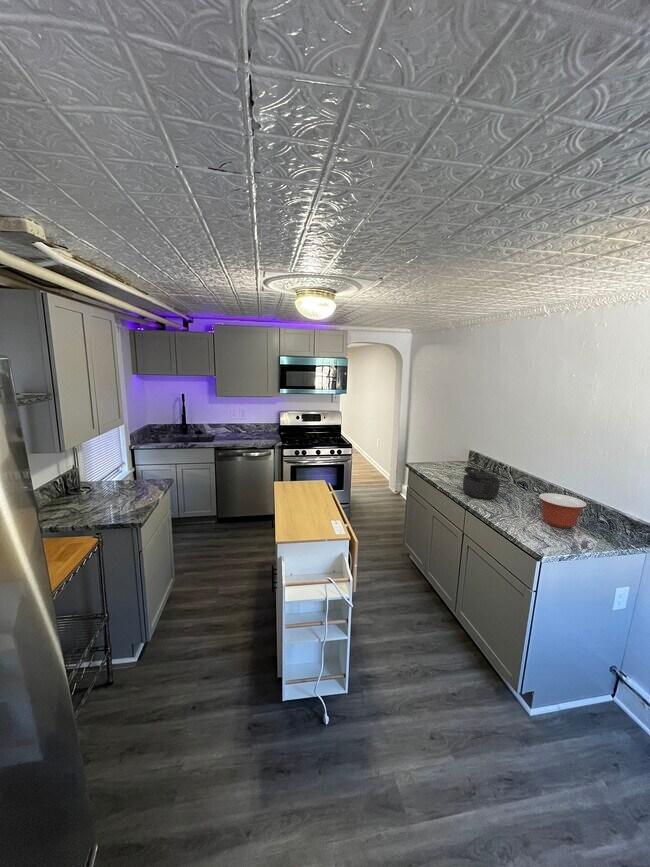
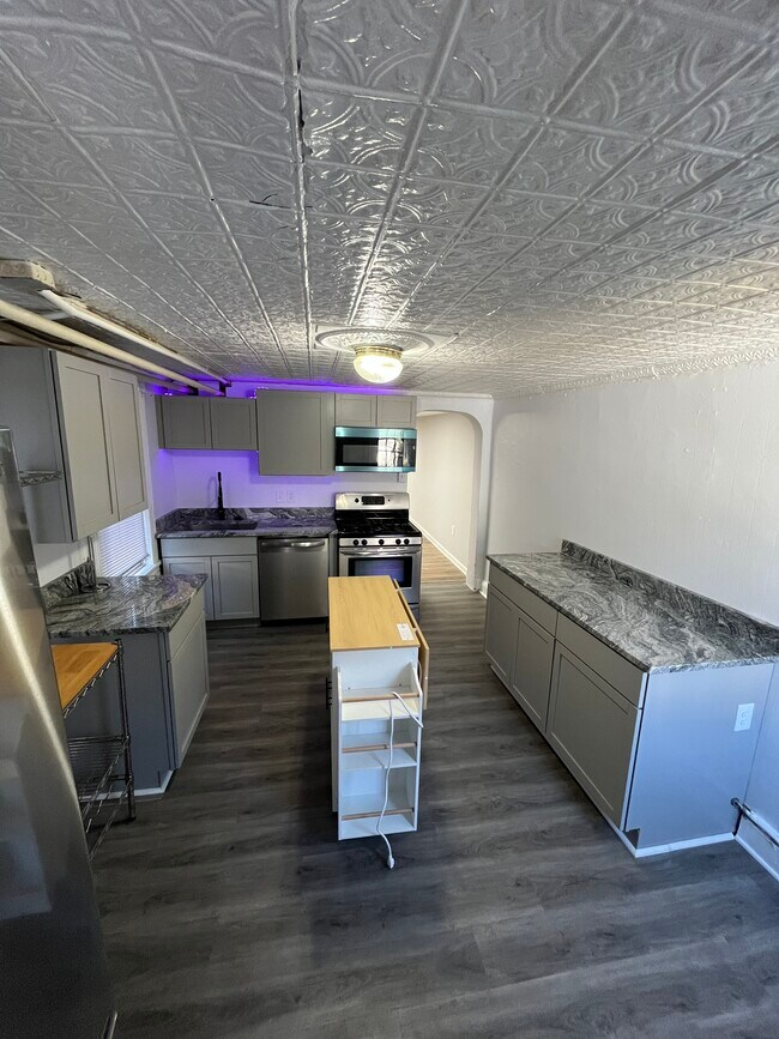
- mixing bowl [538,492,588,529]
- kettle [462,465,501,500]
